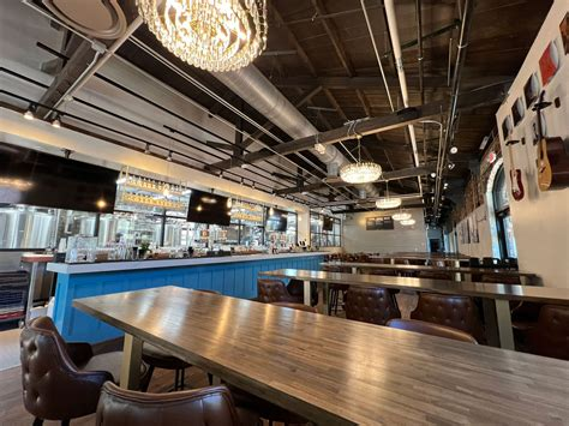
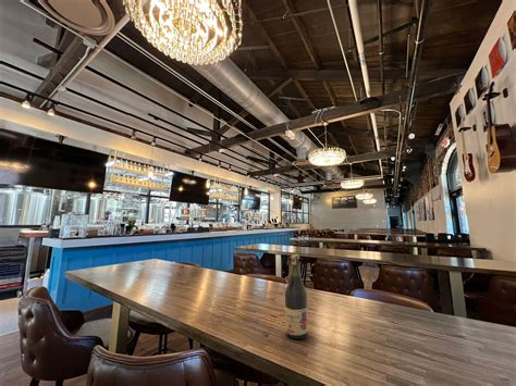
+ wine bottle [284,253,309,340]
